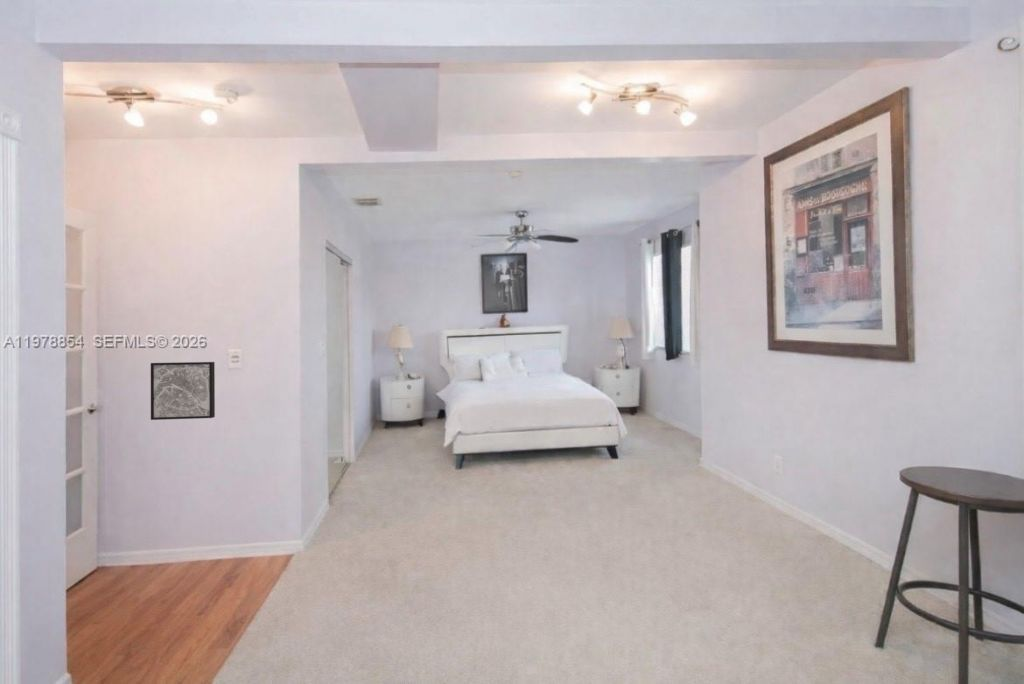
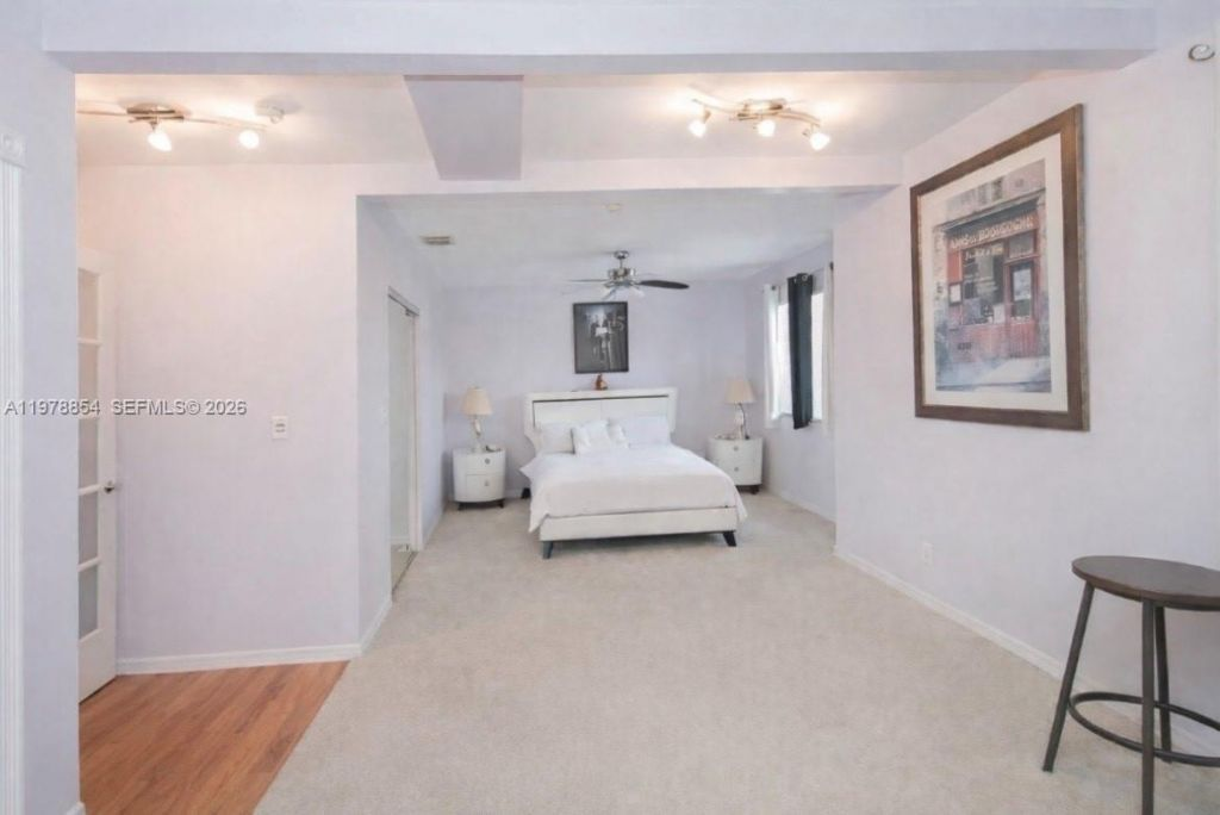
- wall art [150,361,216,421]
